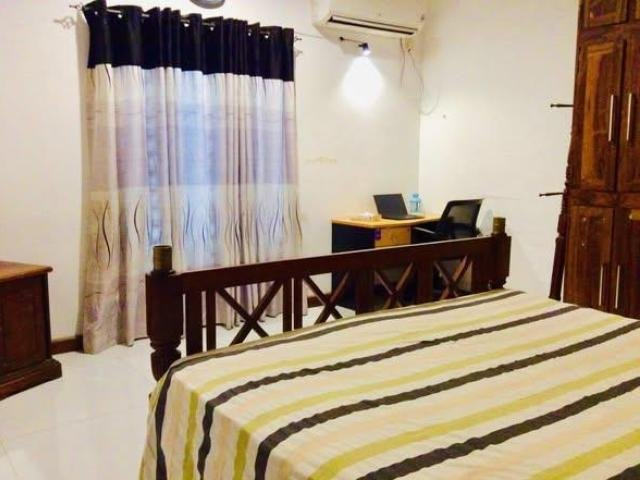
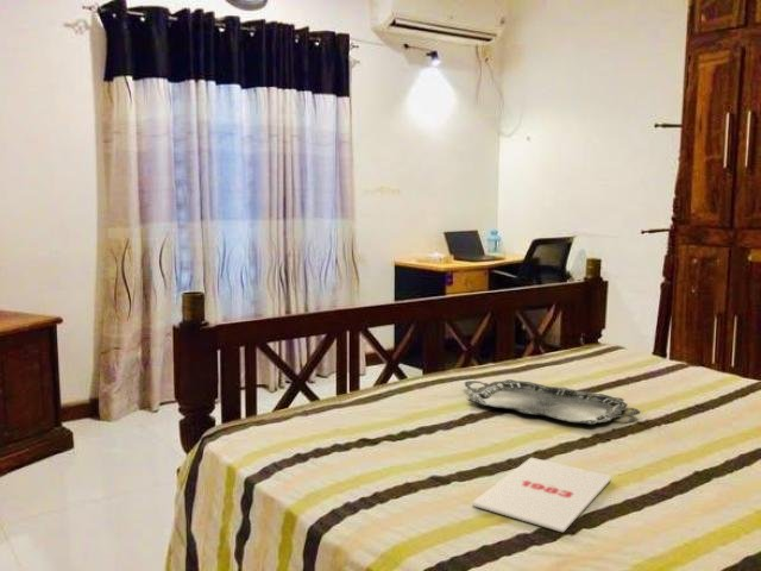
+ magazine [471,457,612,533]
+ serving tray [463,378,641,426]
